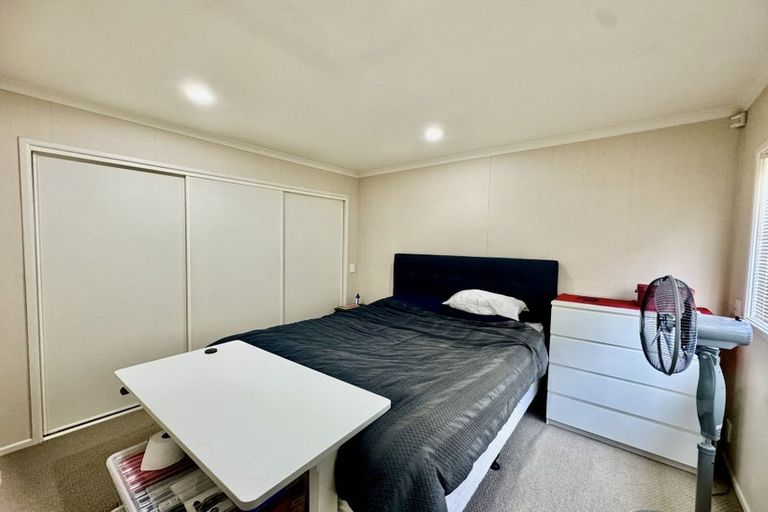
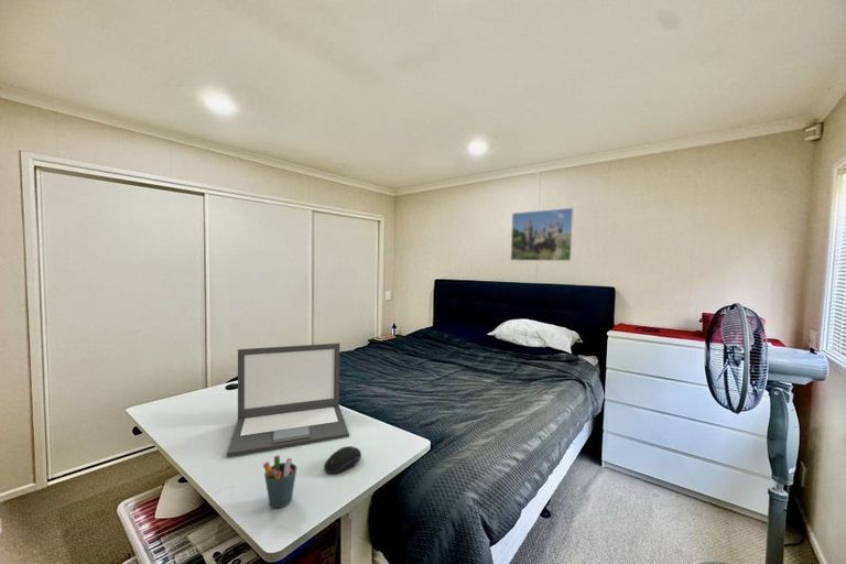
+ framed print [510,207,575,262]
+ laptop [226,343,350,458]
+ pen holder [262,455,299,509]
+ computer mouse [323,445,362,475]
